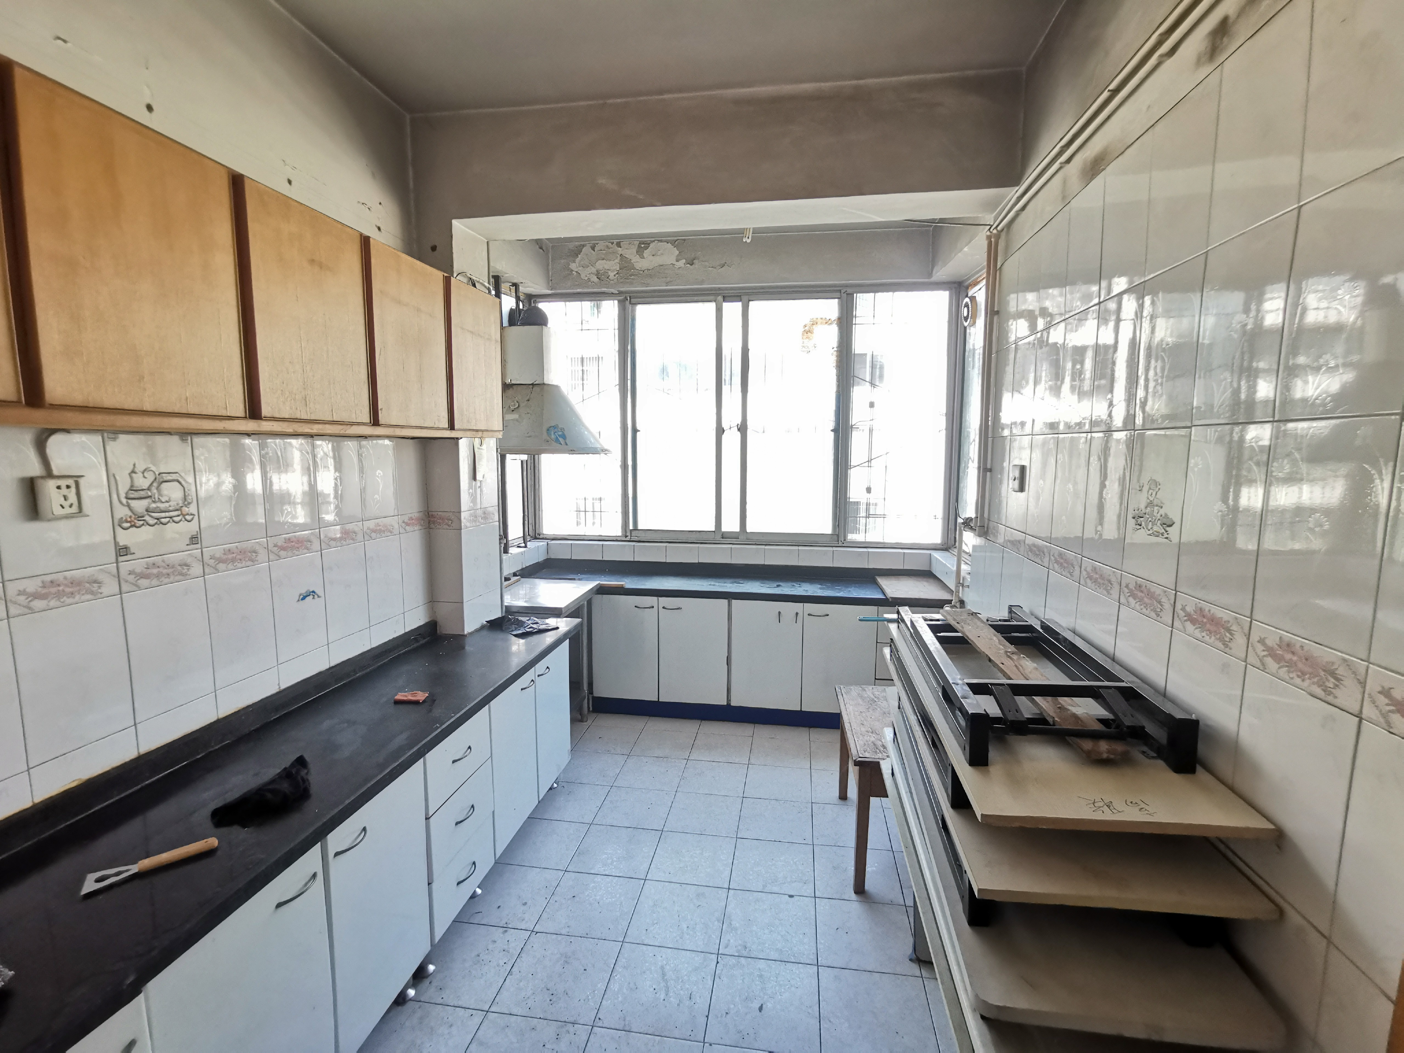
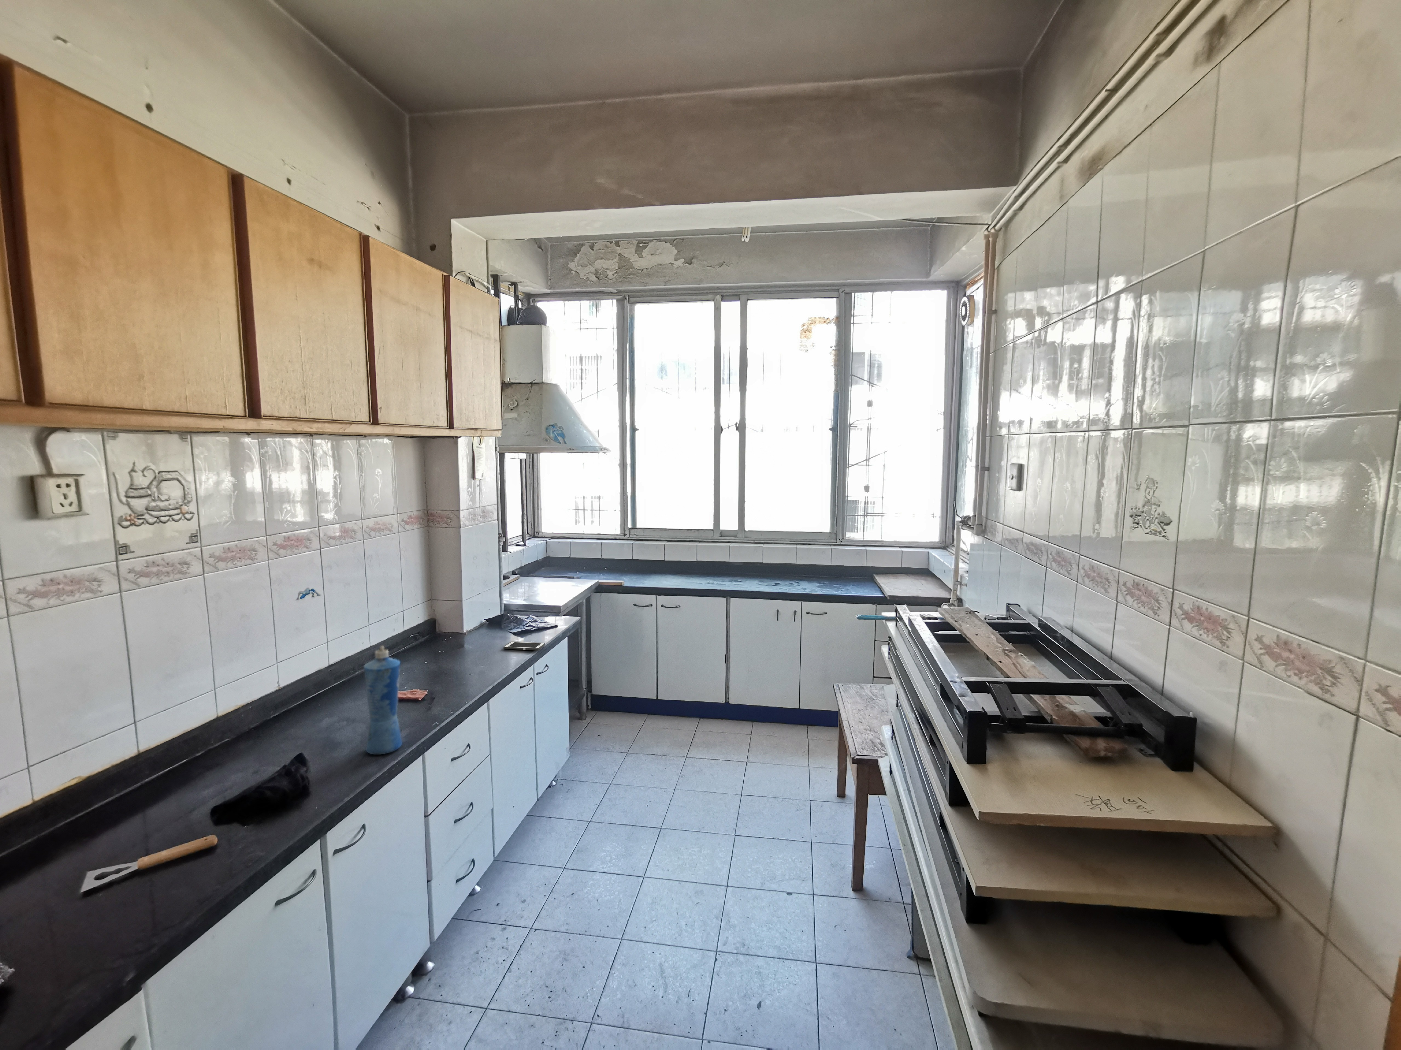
+ squeeze bottle [363,645,403,756]
+ cell phone [503,641,545,651]
